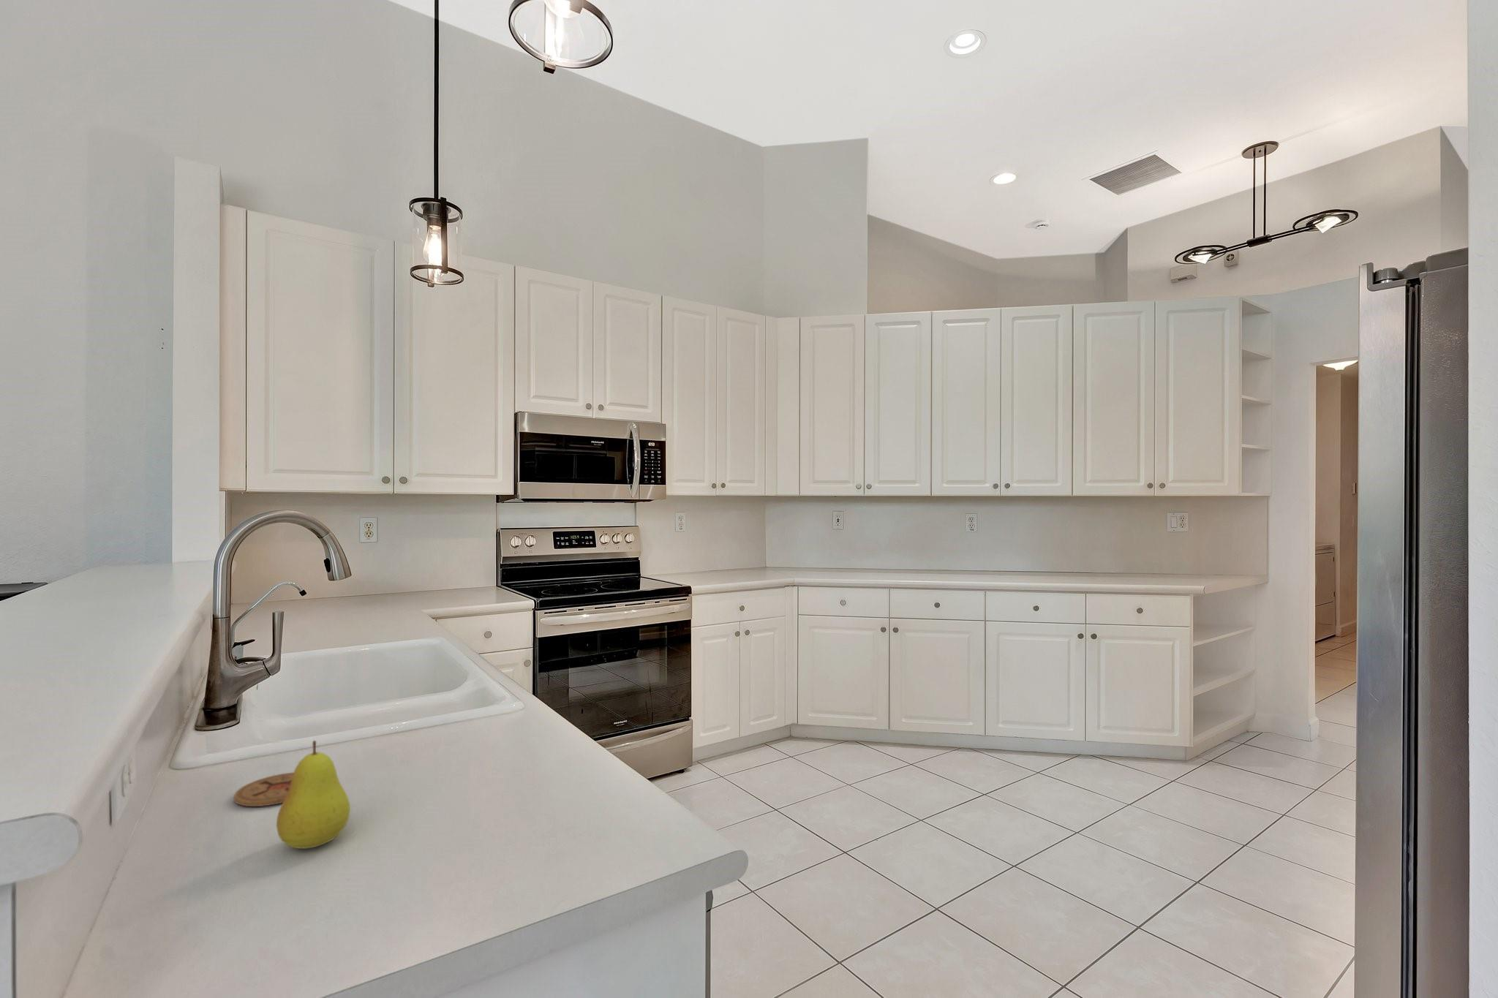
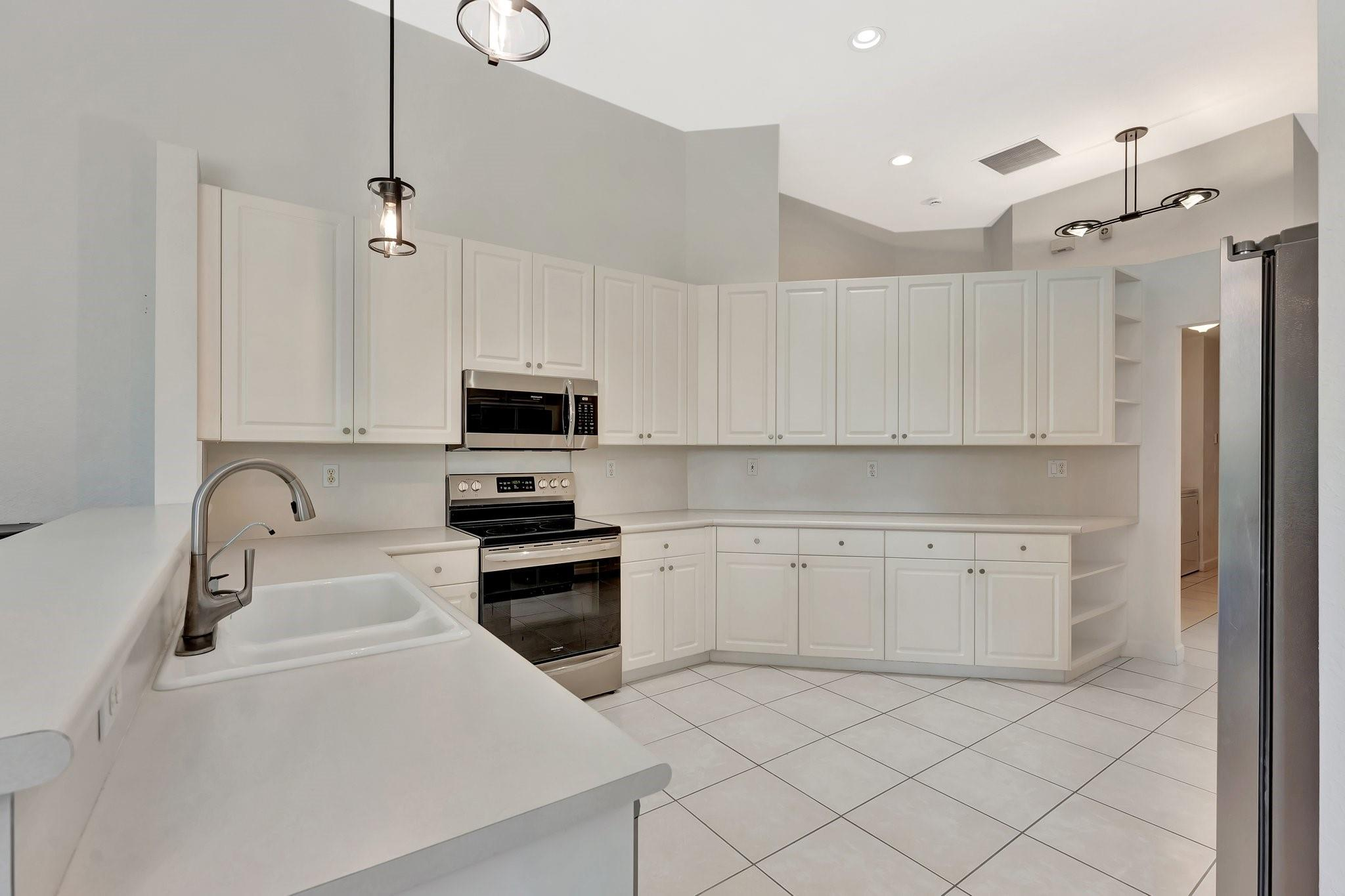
- coaster [233,772,294,808]
- fruit [276,740,351,850]
